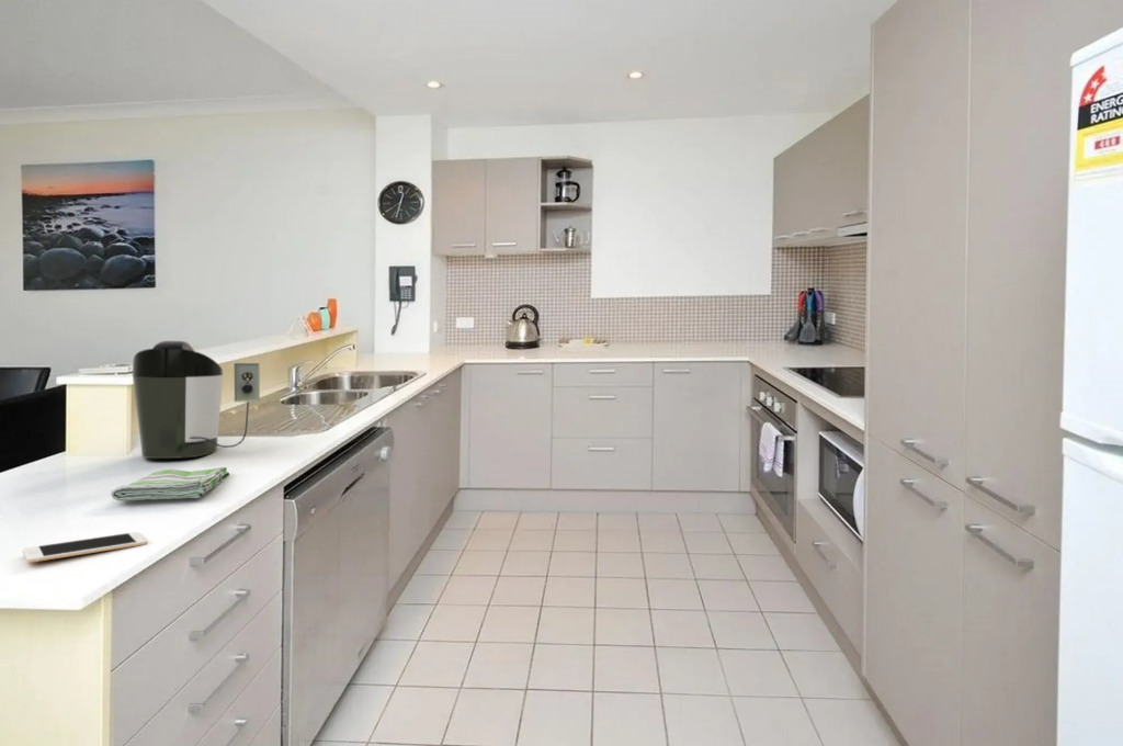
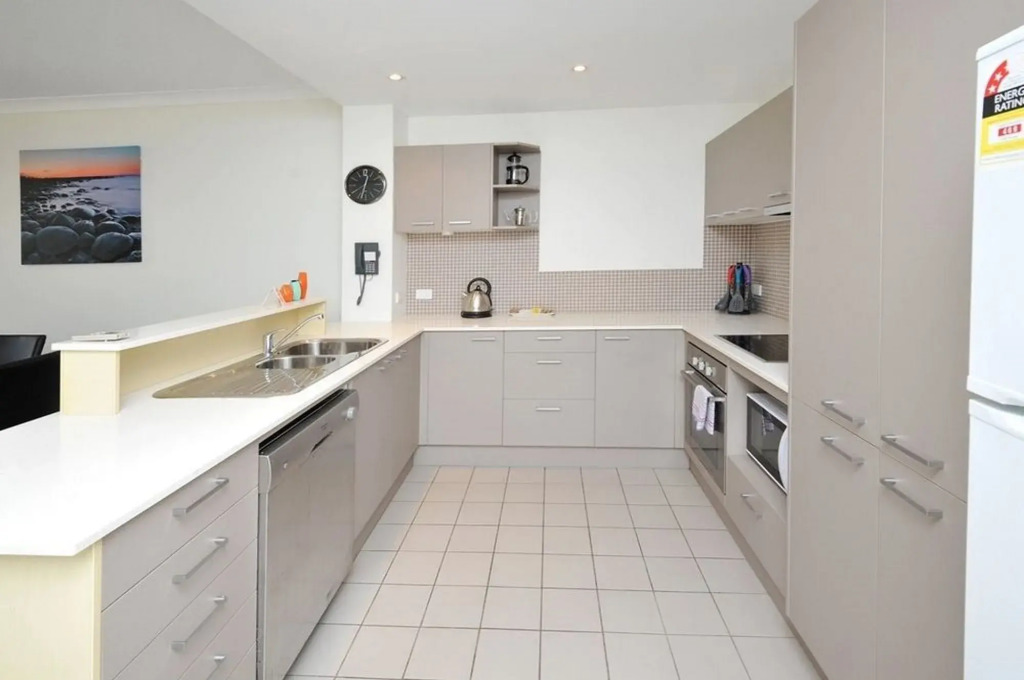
- coffee maker [132,340,261,460]
- dish towel [110,466,230,501]
- cell phone [22,531,148,564]
